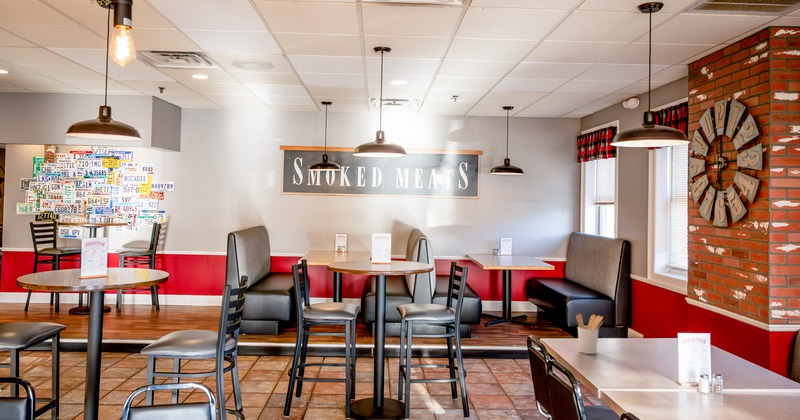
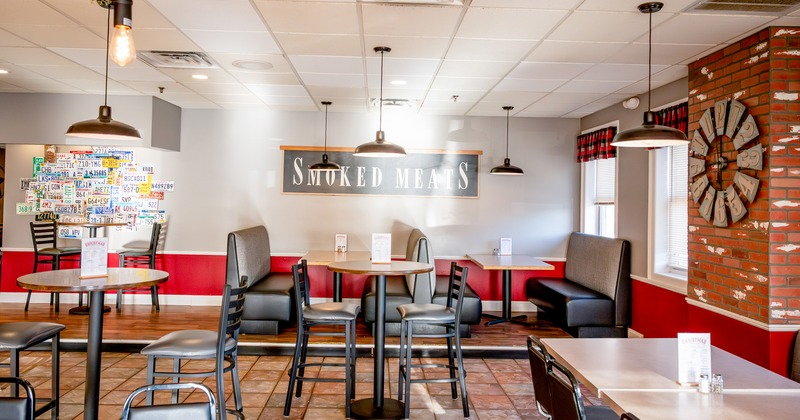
- utensil holder [575,313,604,355]
